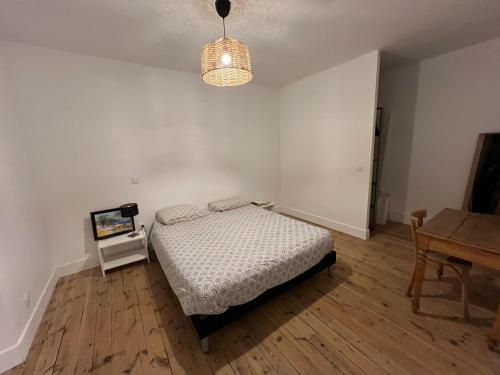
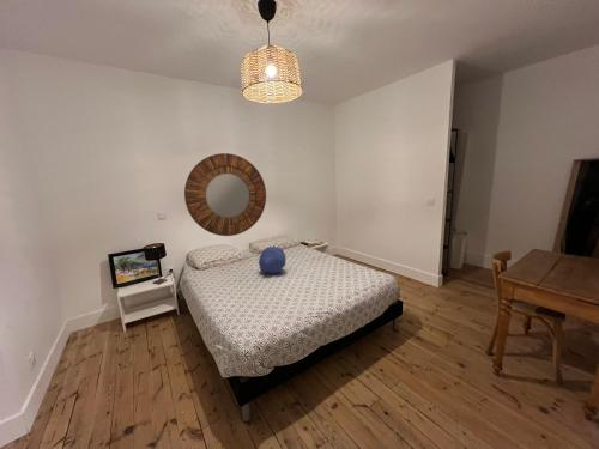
+ home mirror [183,152,267,237]
+ cushion [258,245,288,275]
